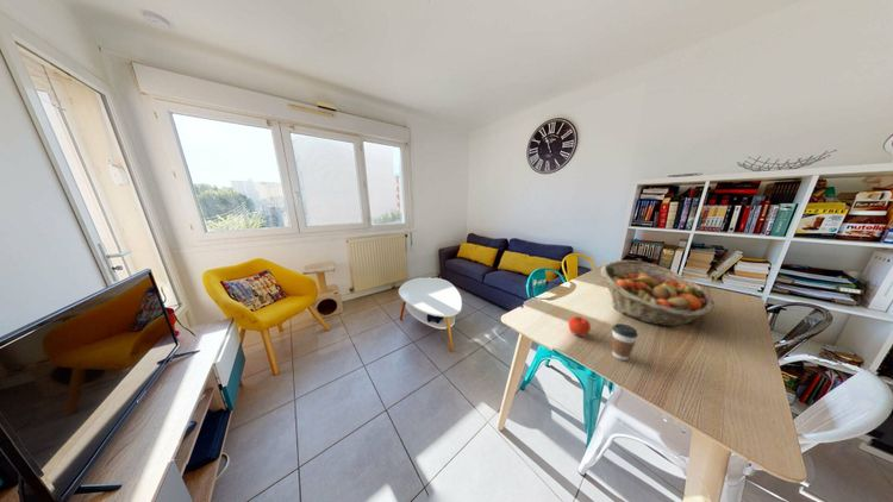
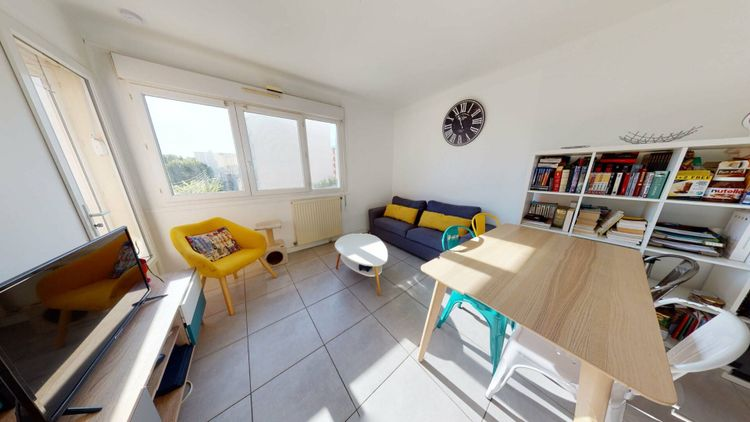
- coffee cup [611,322,639,362]
- fruit basket [600,259,716,327]
- apple [567,315,592,338]
